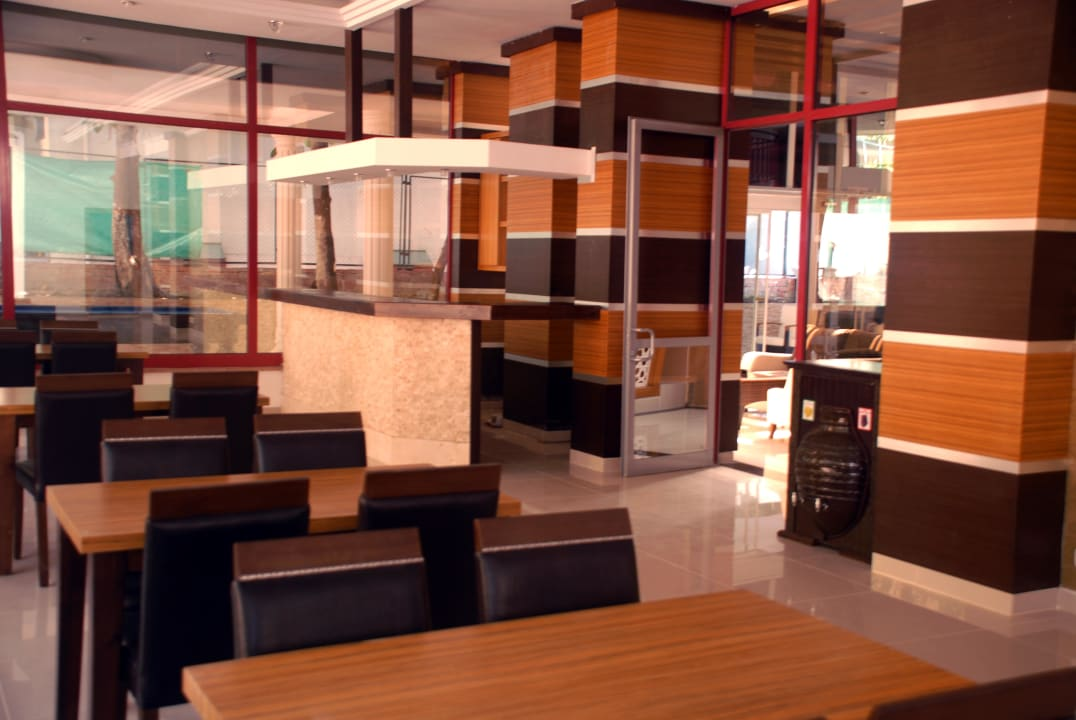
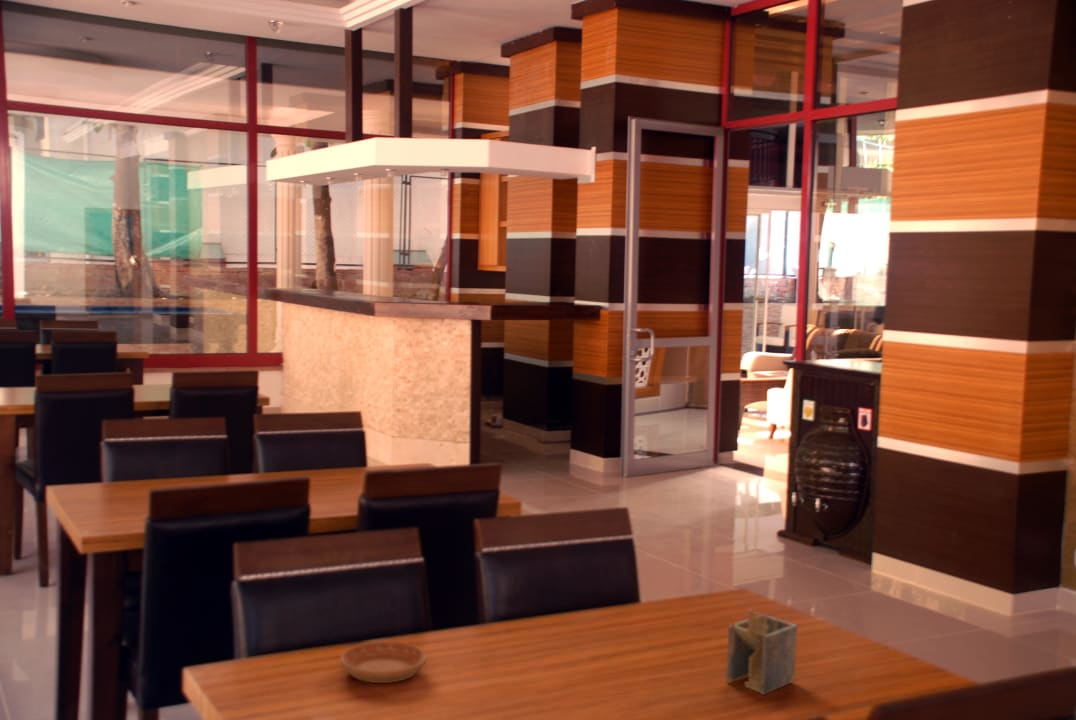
+ saucer [340,641,427,684]
+ napkin holder [725,609,798,696]
